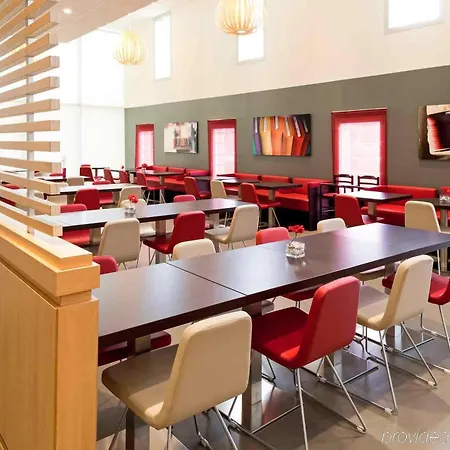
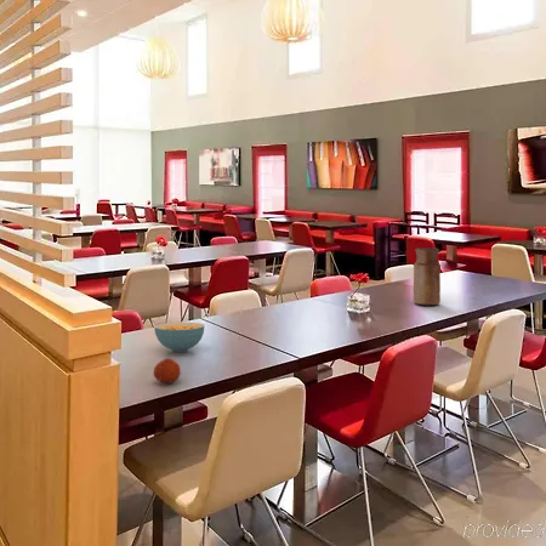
+ vase [413,246,442,307]
+ cereal bowl [153,322,205,353]
+ fruit [152,358,182,385]
